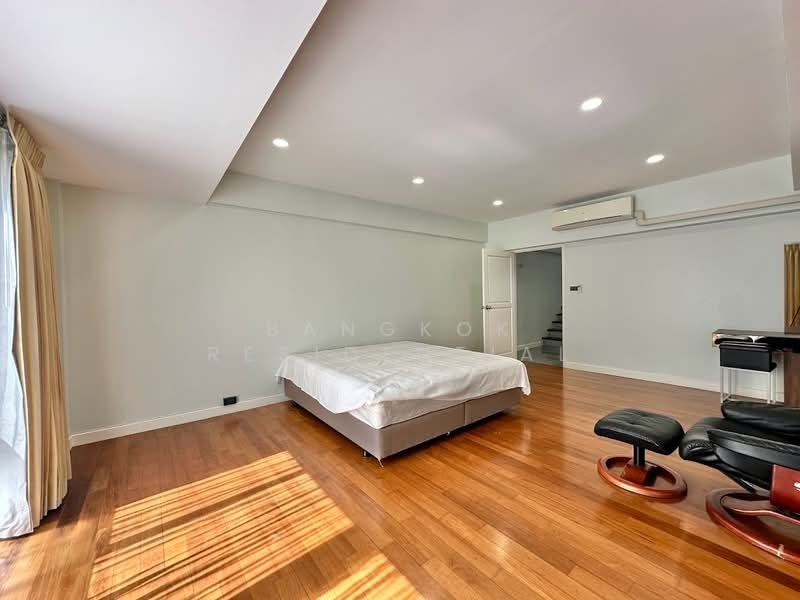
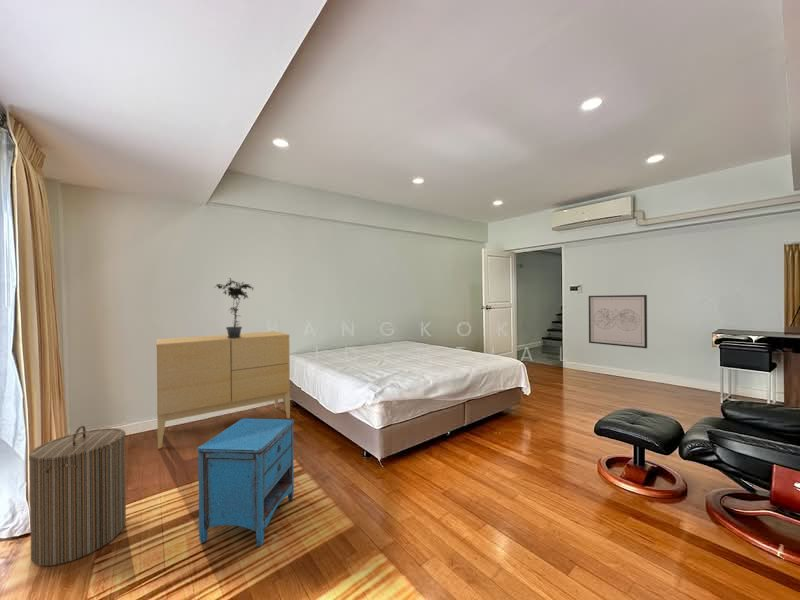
+ wall art [588,294,648,349]
+ potted plant [214,277,255,338]
+ sideboard [156,330,291,450]
+ laundry hamper [28,425,127,567]
+ nightstand [196,418,295,547]
